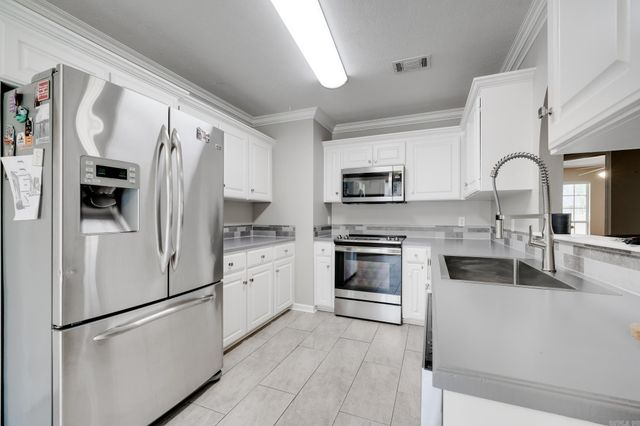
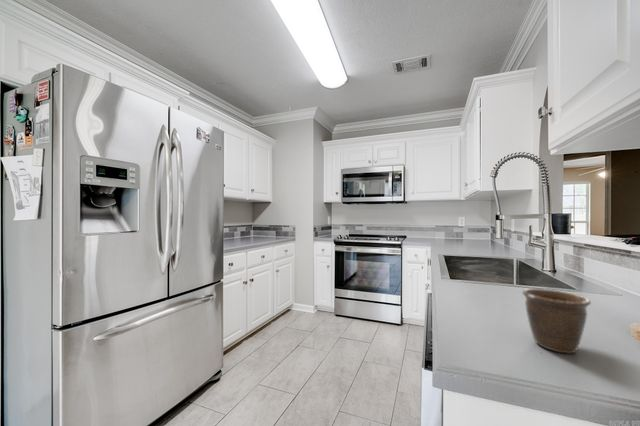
+ mug [521,288,592,355]
